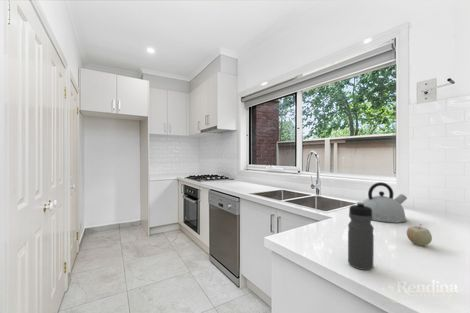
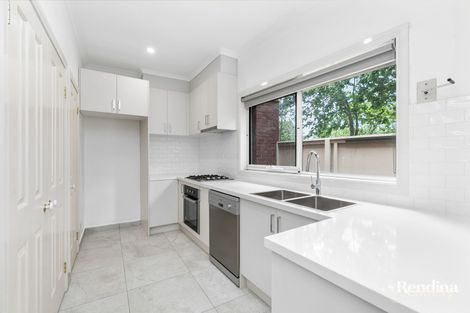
- kettle [362,181,408,224]
- water bottle [347,201,375,271]
- fruit [406,223,433,247]
